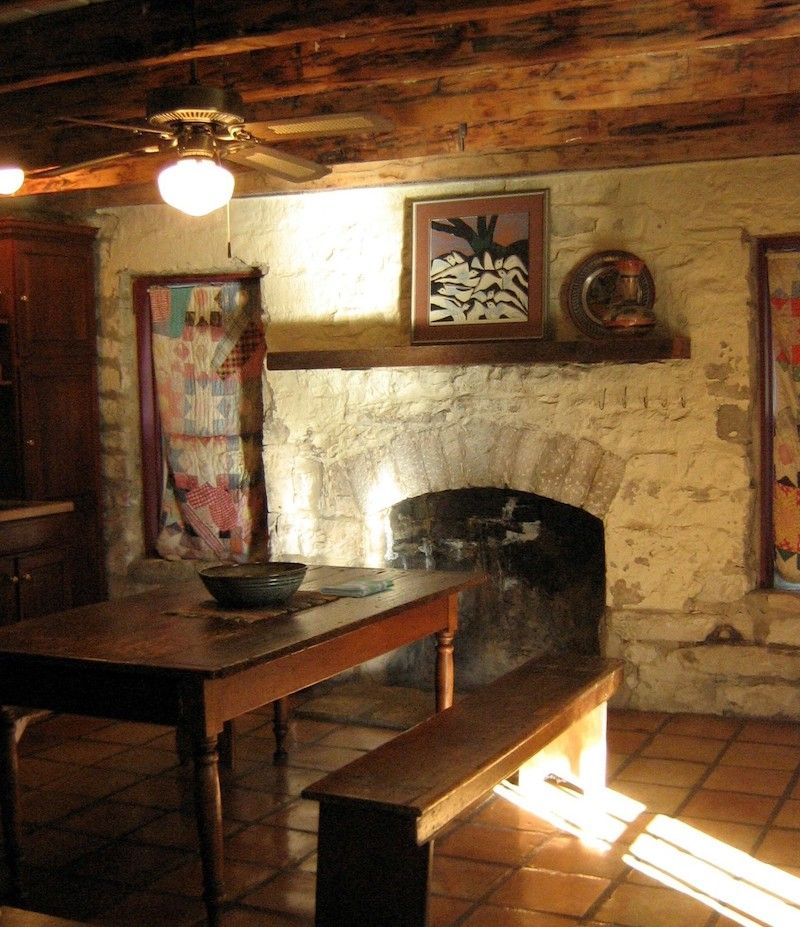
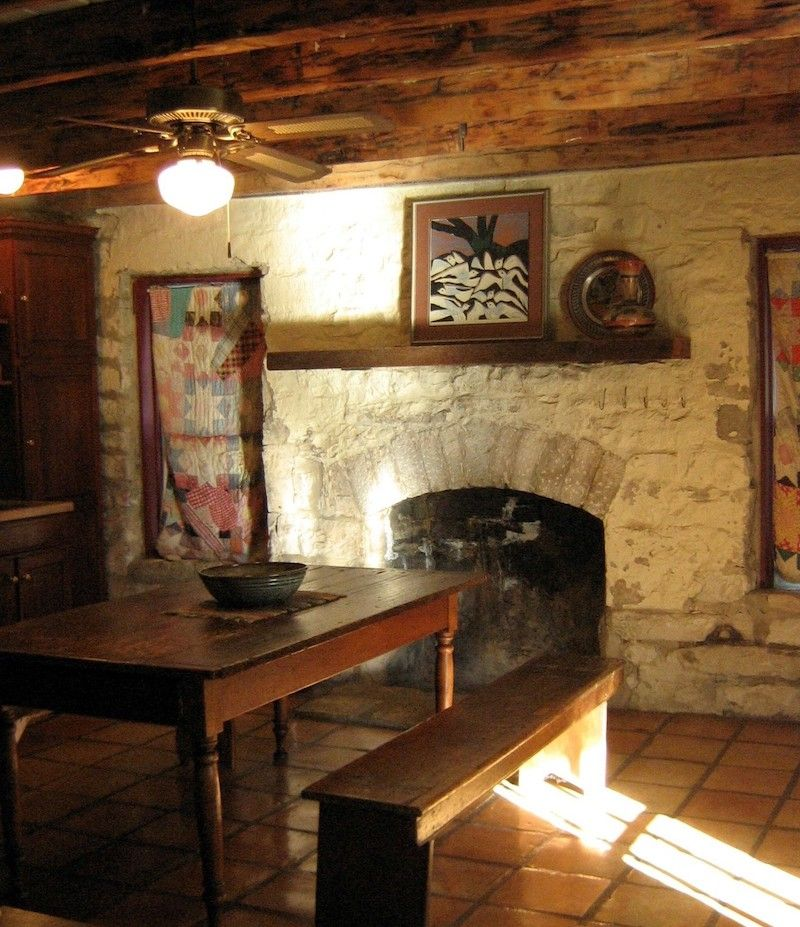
- dish towel [319,578,395,598]
